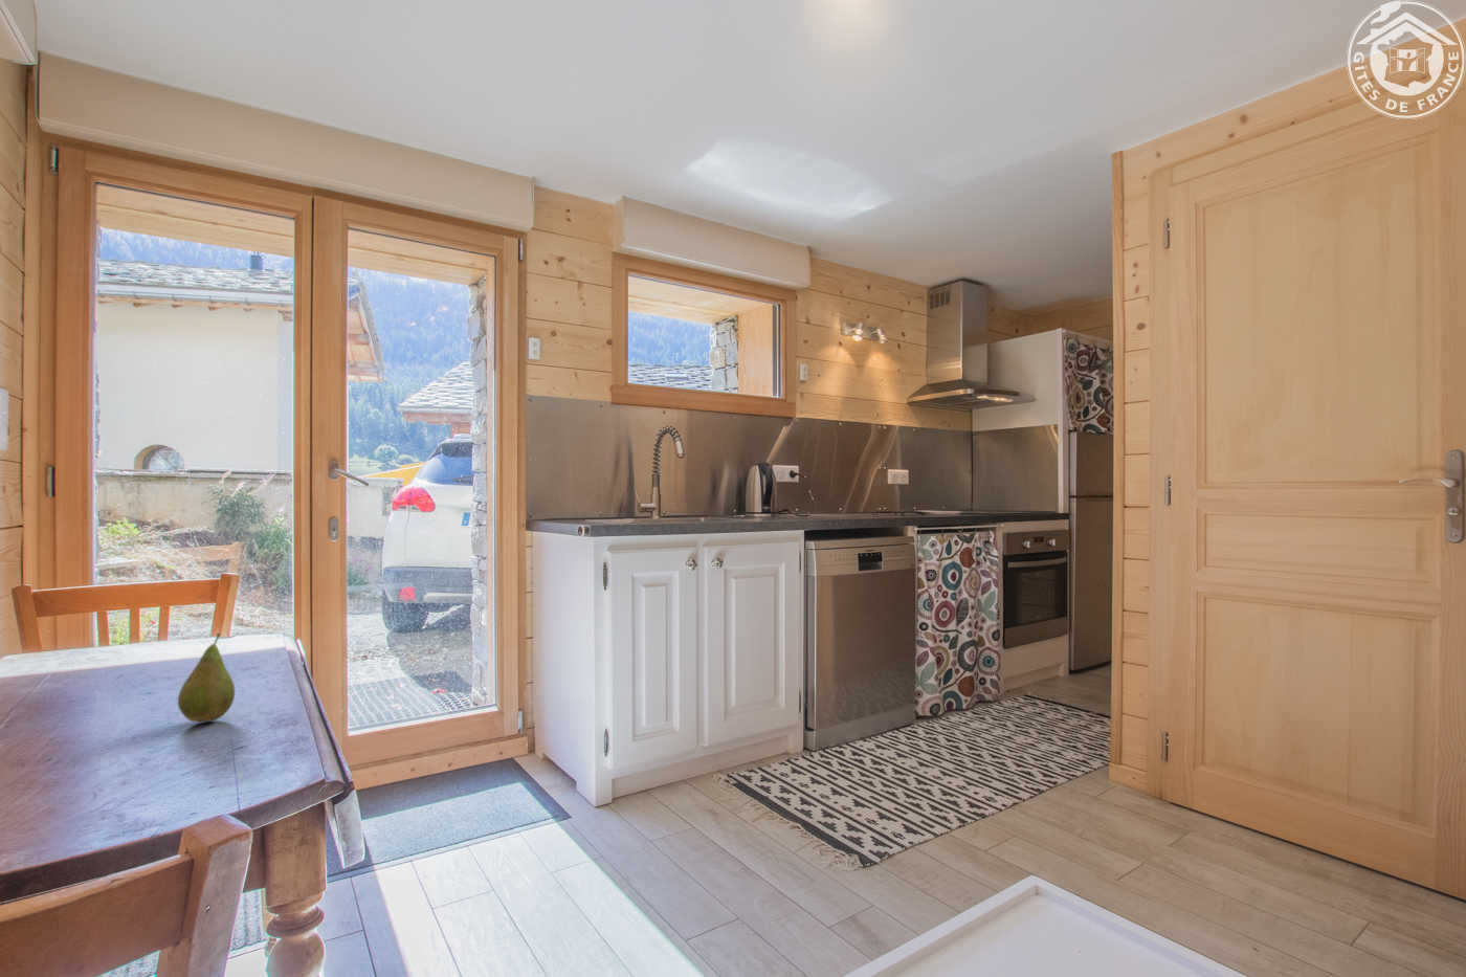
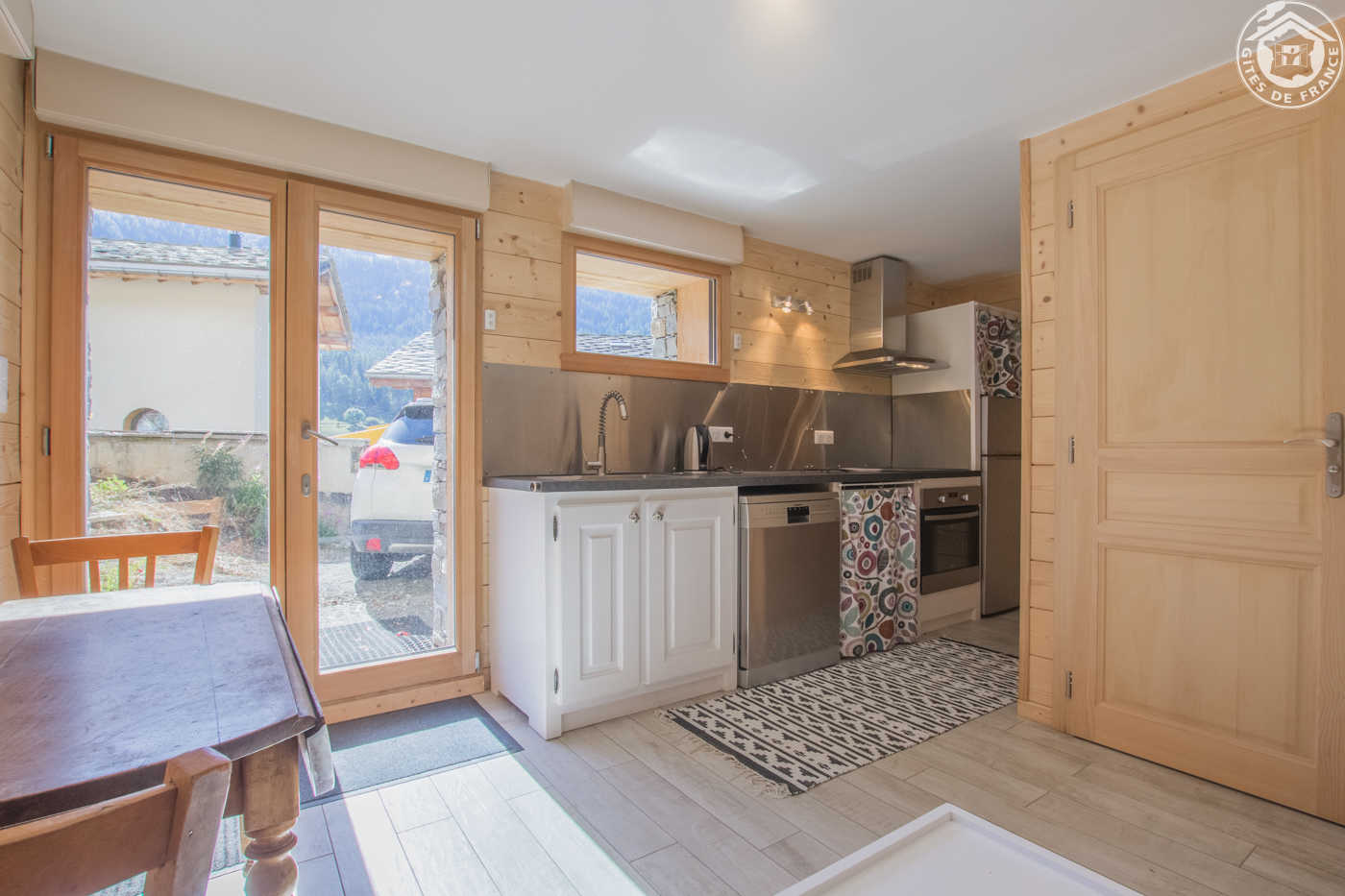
- fruit [177,632,235,723]
